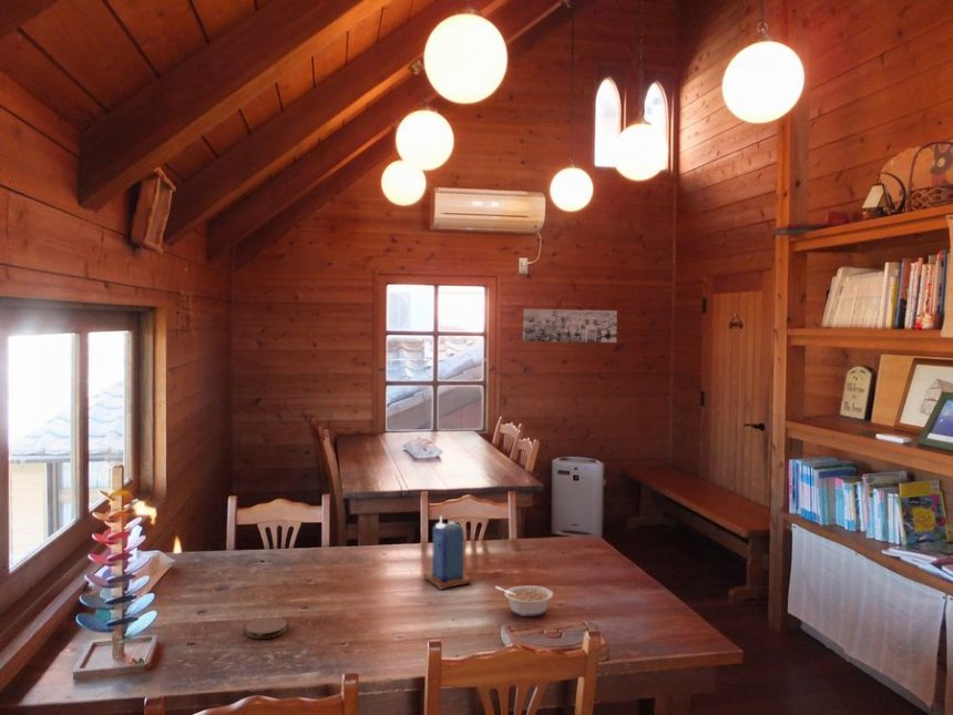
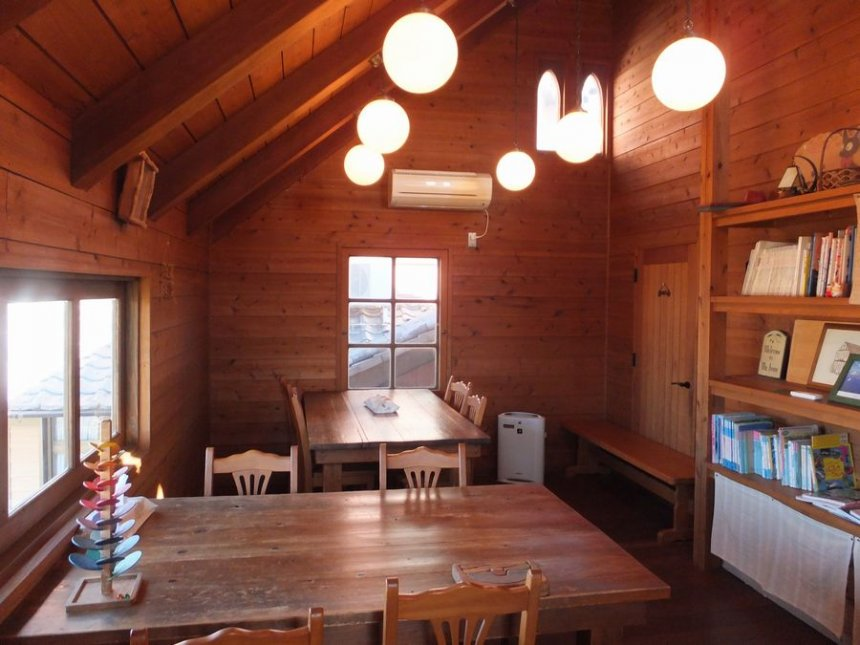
- legume [494,584,554,617]
- coaster [245,616,288,640]
- candle [422,515,473,590]
- wall art [522,308,618,344]
